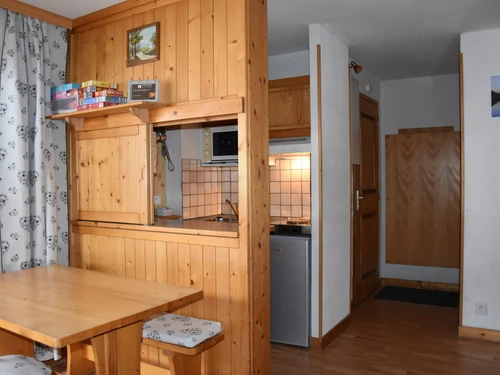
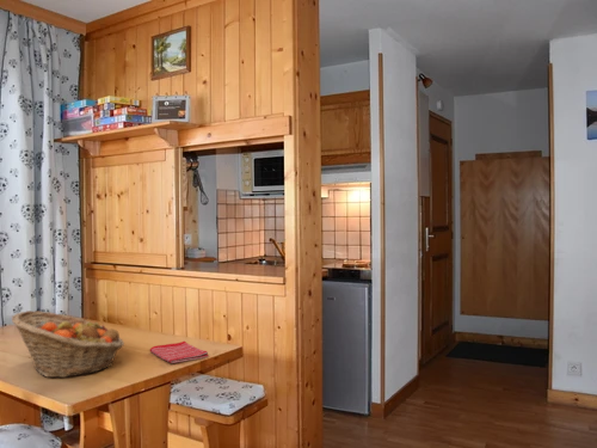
+ fruit basket [11,309,125,379]
+ dish towel [148,340,209,364]
